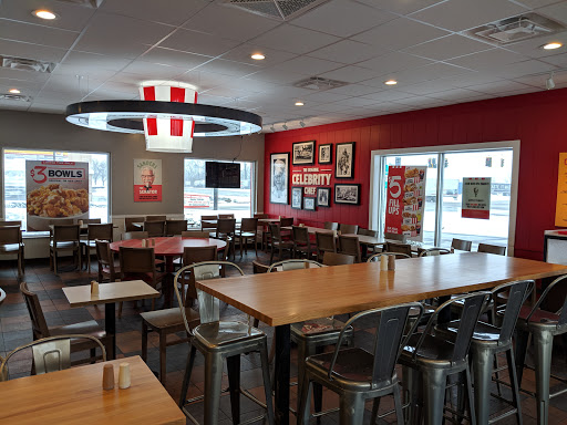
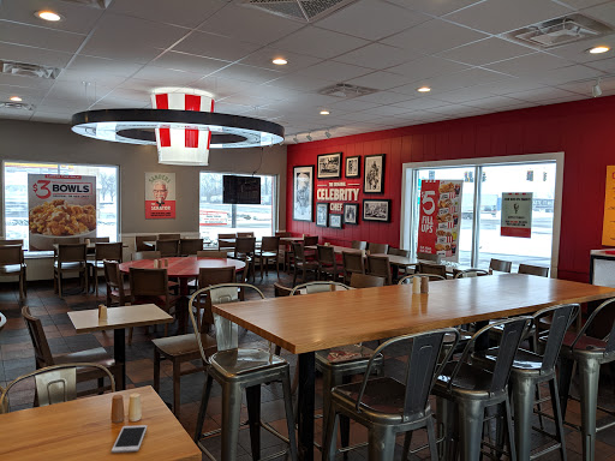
+ cell phone [111,424,148,454]
